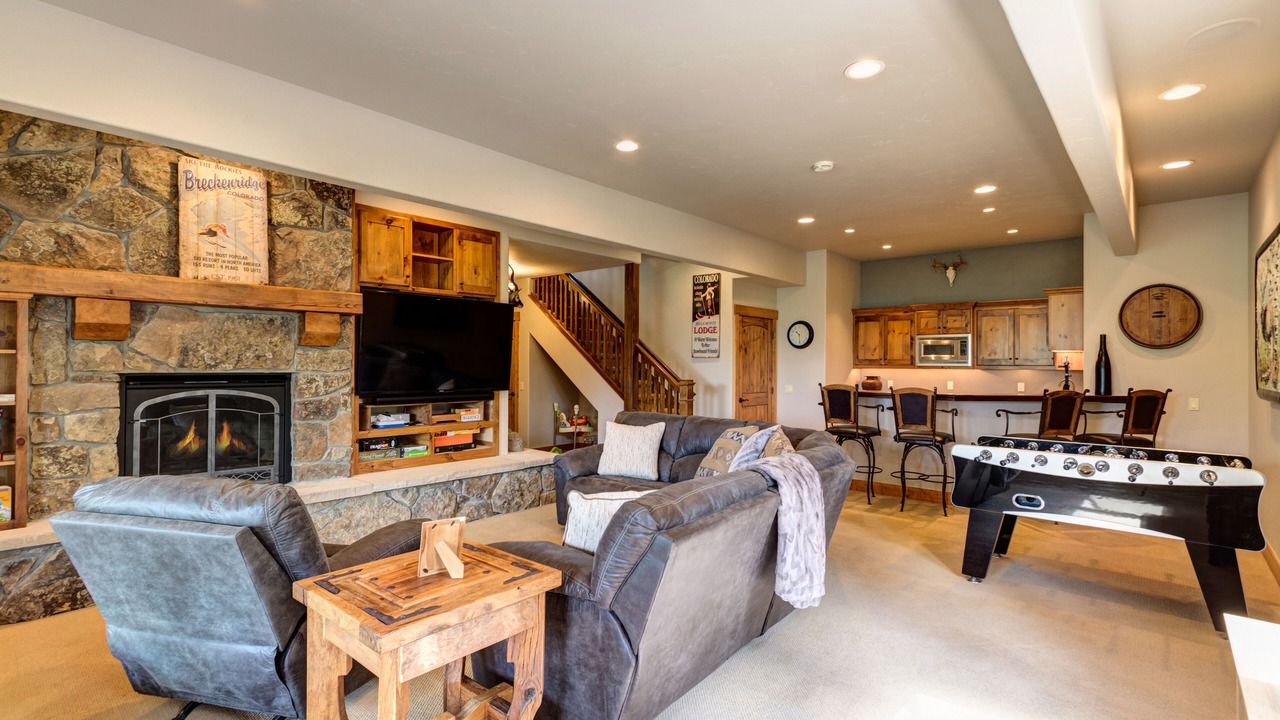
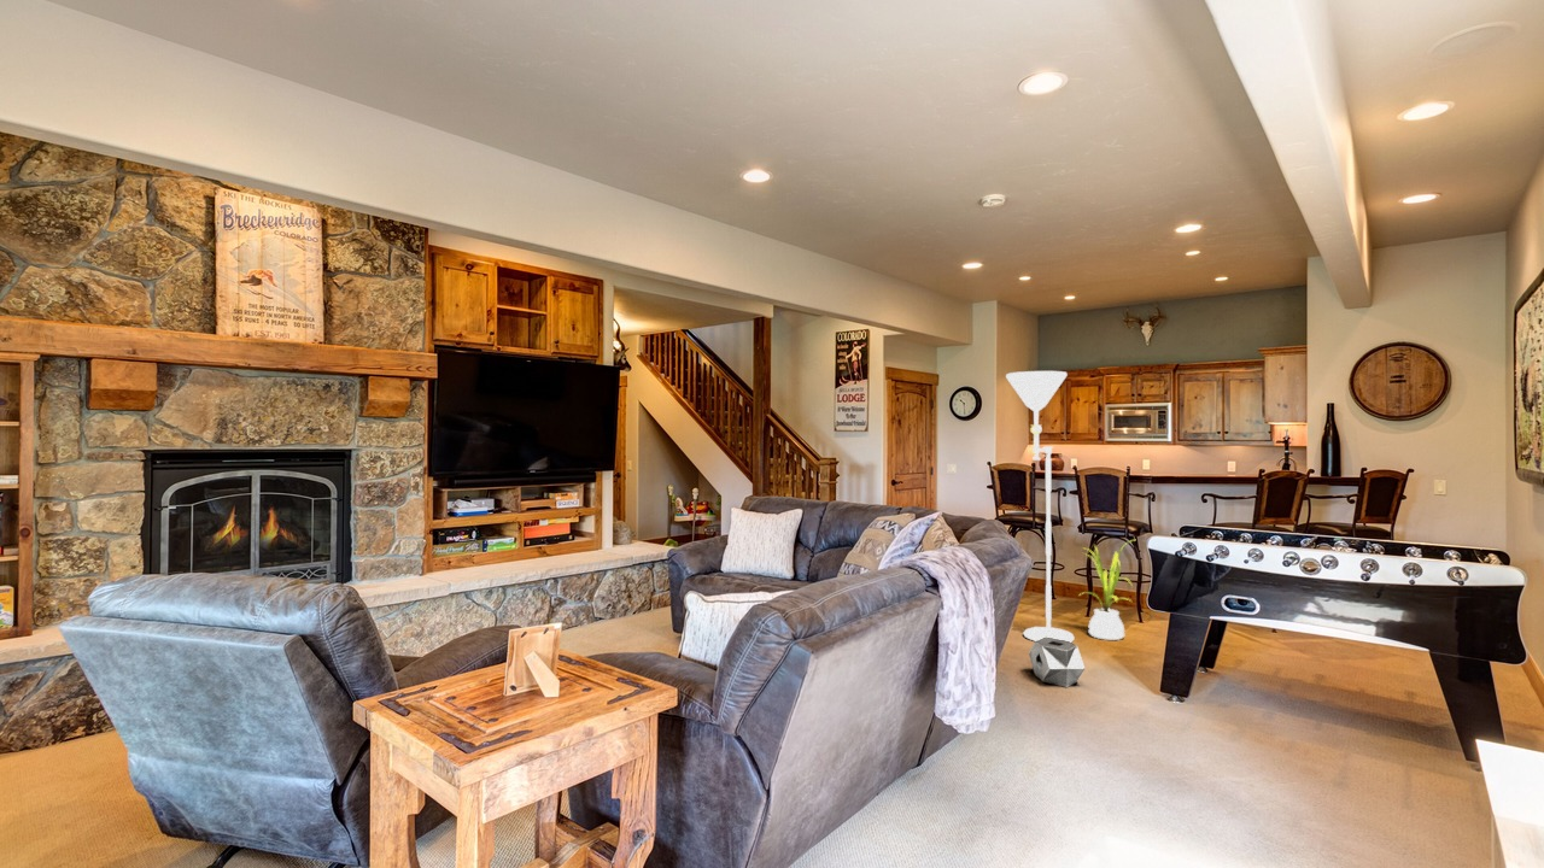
+ house plant [1077,539,1135,641]
+ floor lamp [1005,370,1075,643]
+ speaker [1028,637,1086,688]
